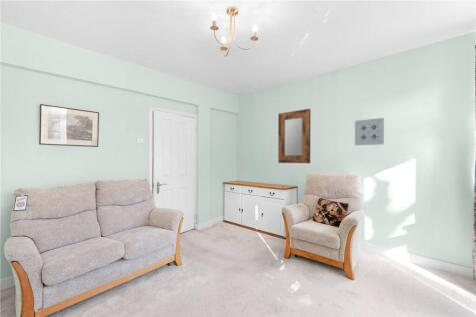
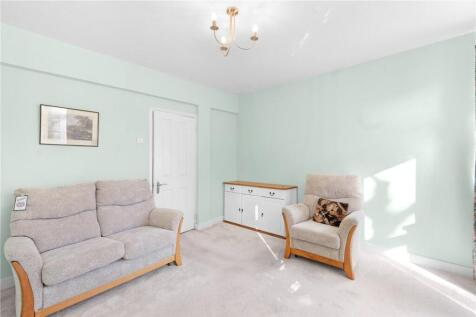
- home mirror [277,108,311,164]
- wall art [354,117,385,146]
